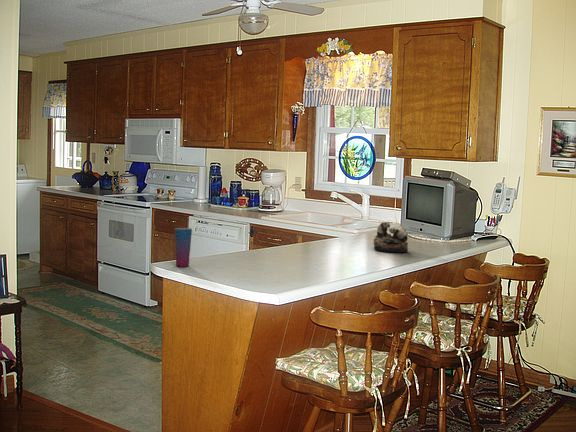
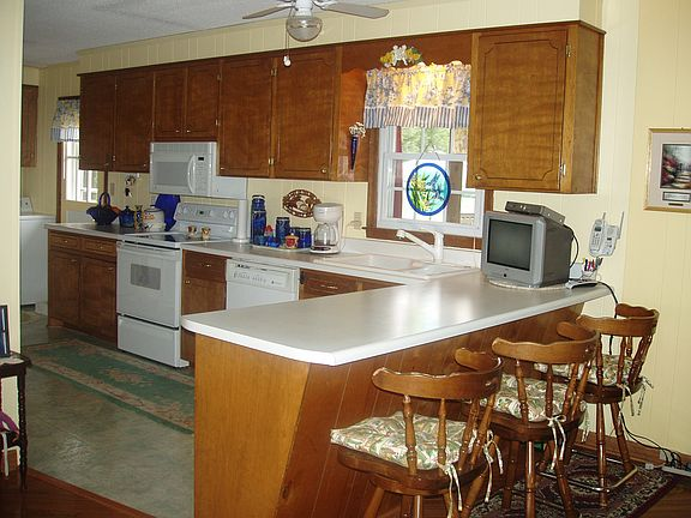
- bowl [373,221,409,253]
- cup [174,227,193,268]
